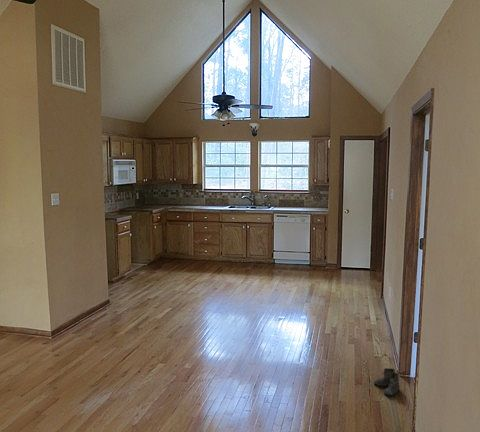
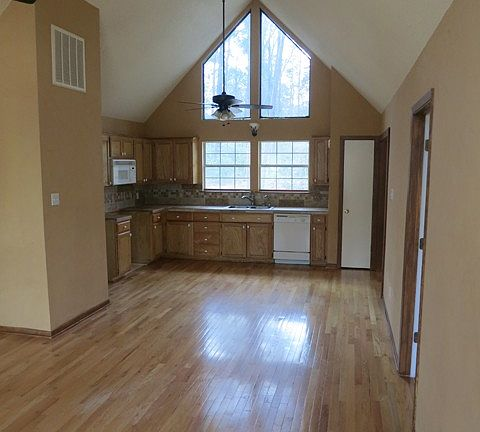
- boots [373,367,402,397]
